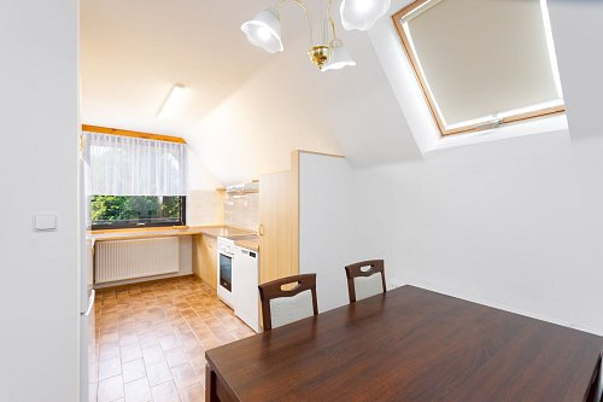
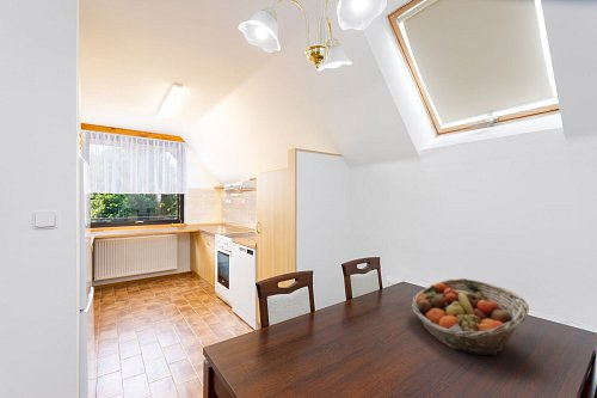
+ fruit basket [411,277,530,357]
